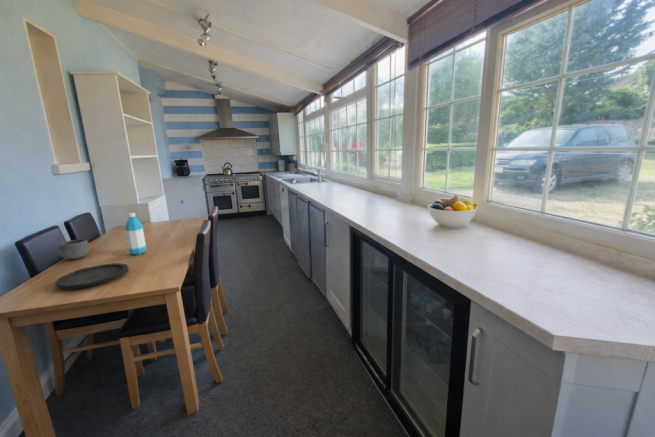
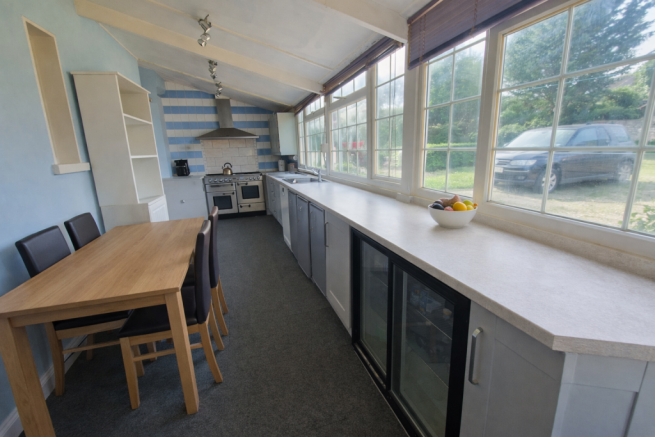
- bowl [57,238,91,260]
- water bottle [124,212,147,255]
- plate [55,262,129,290]
